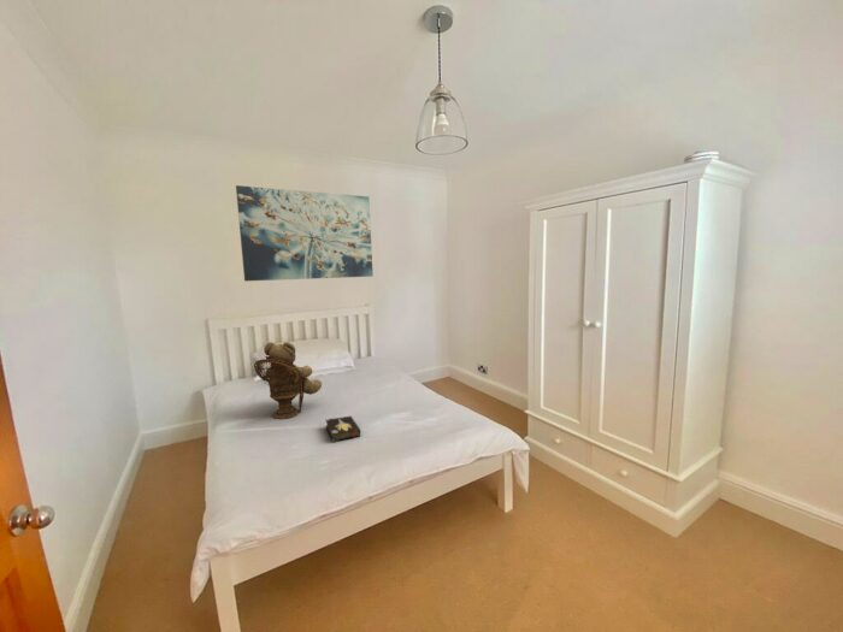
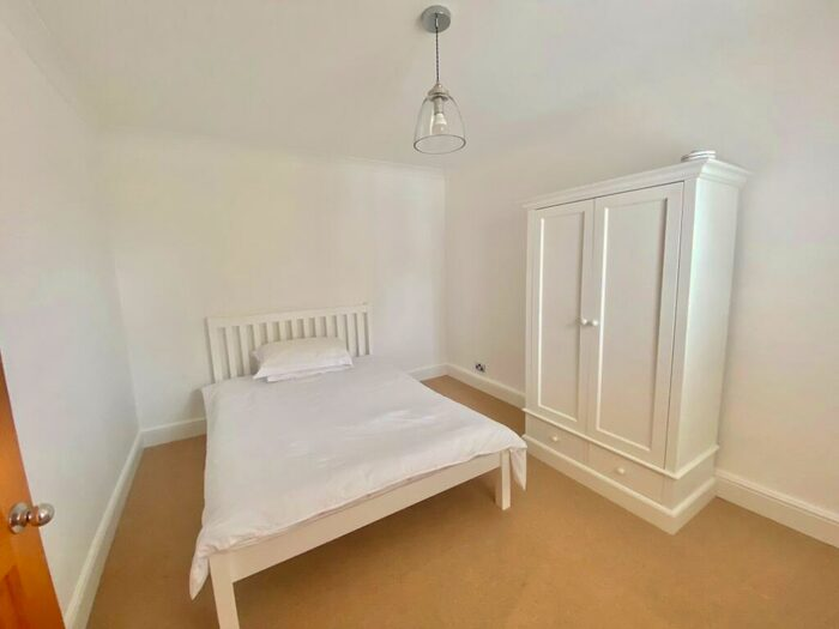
- hardback book [324,415,361,443]
- wall art [235,184,375,283]
- teddy bear [253,341,323,420]
